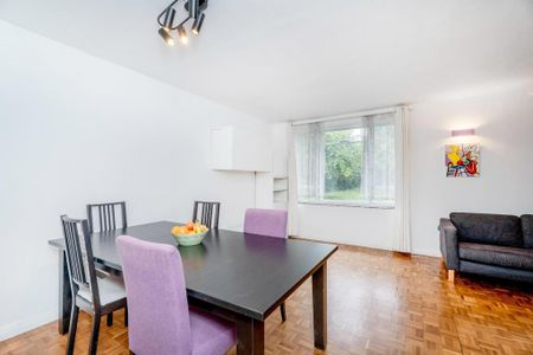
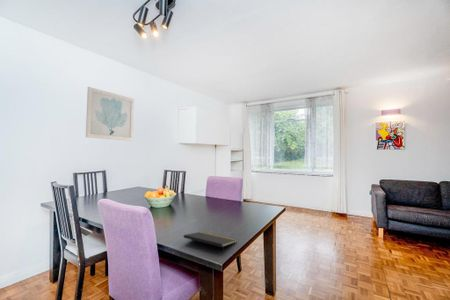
+ notepad [183,231,238,255]
+ wall art [85,86,135,142]
